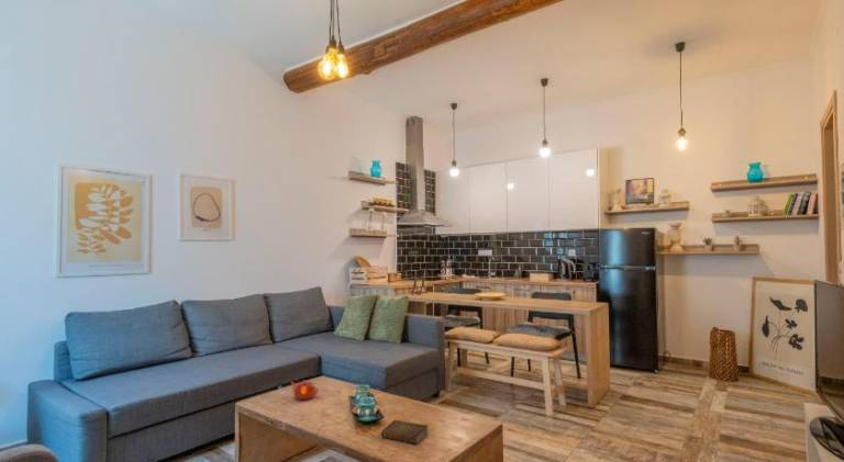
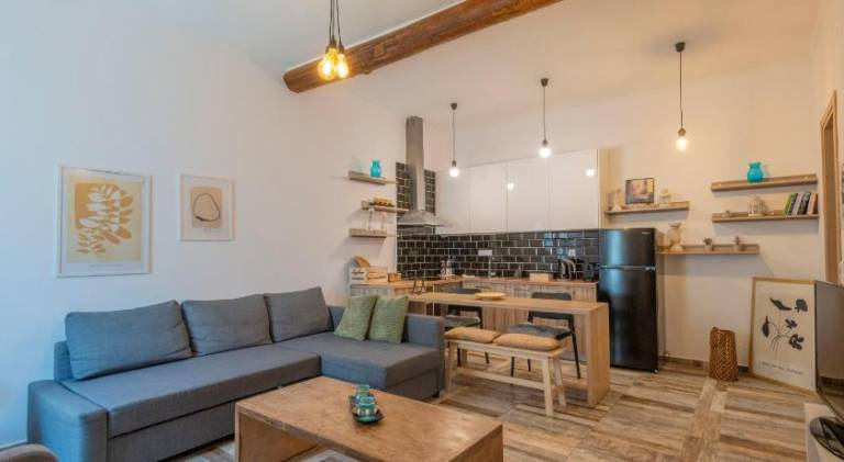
- teapot [289,380,319,401]
- book [380,419,429,446]
